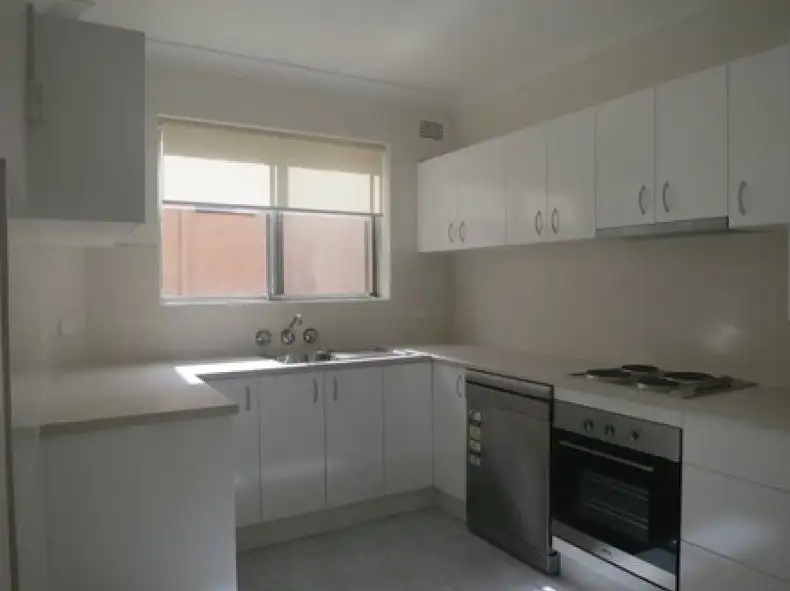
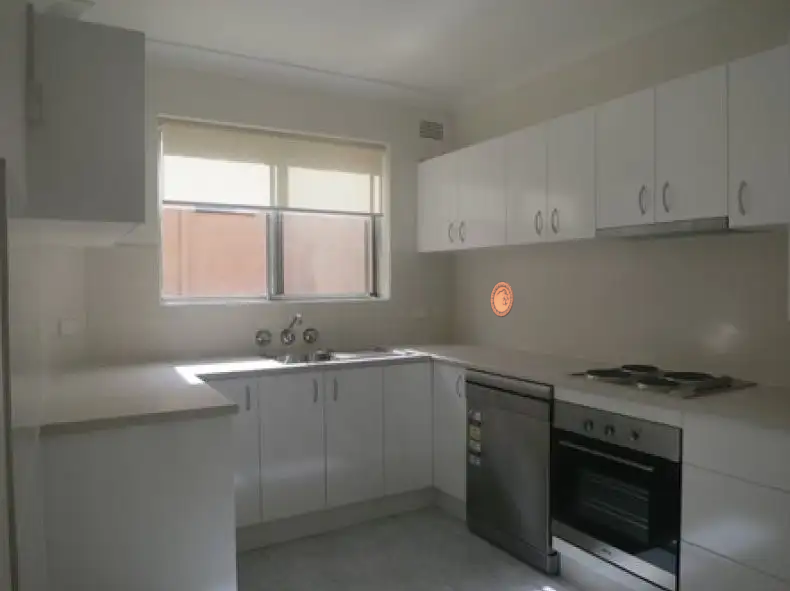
+ decorative plate [489,280,515,318]
